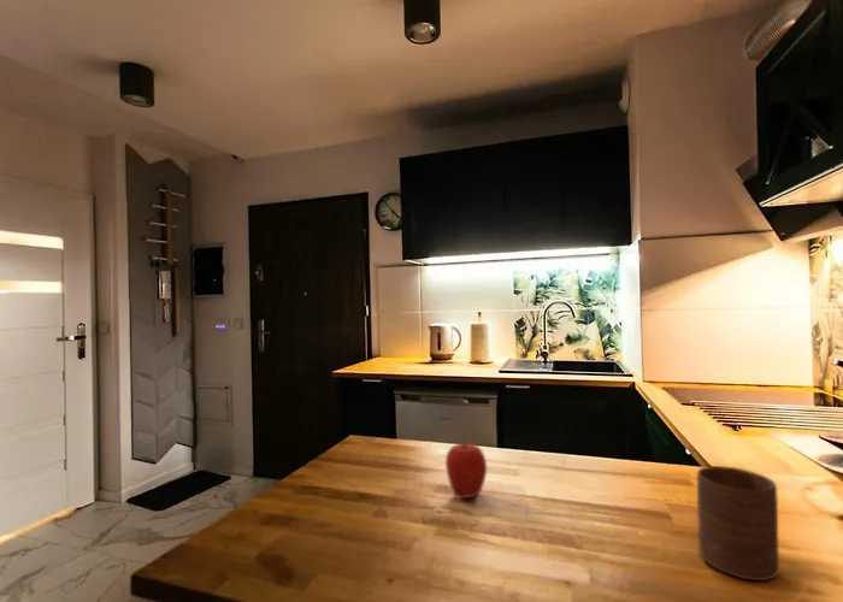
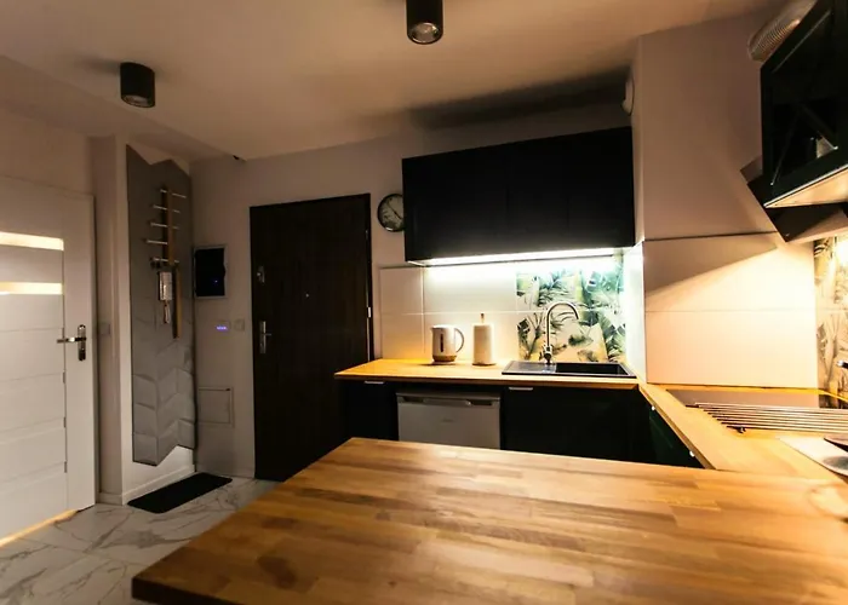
- fruit [444,435,488,500]
- cup [696,465,780,582]
